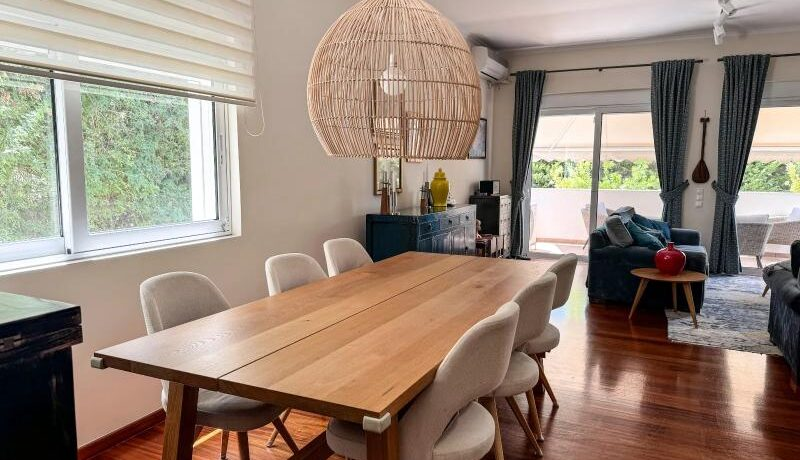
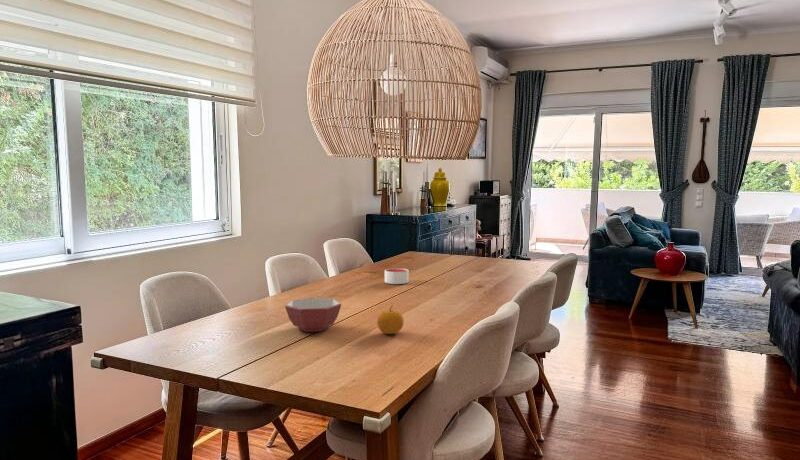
+ candle [384,267,409,285]
+ fruit [376,304,405,335]
+ bowl [284,297,343,333]
